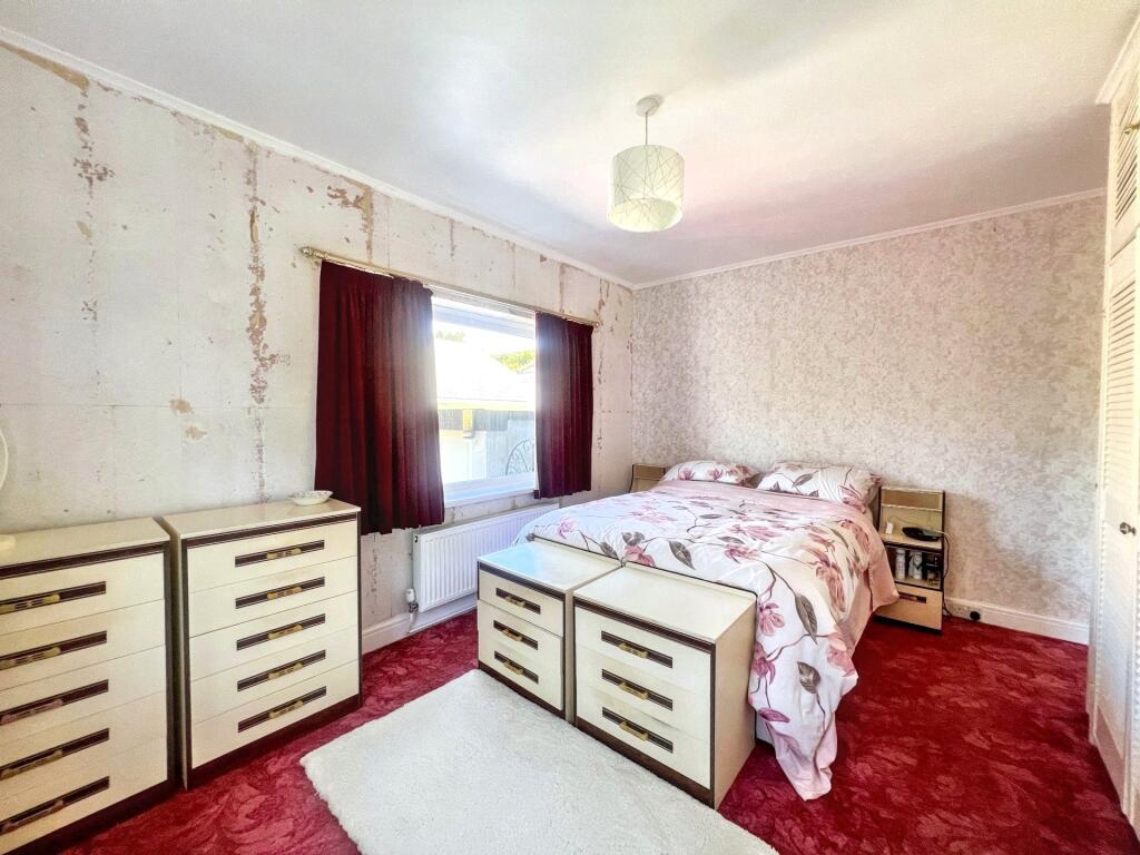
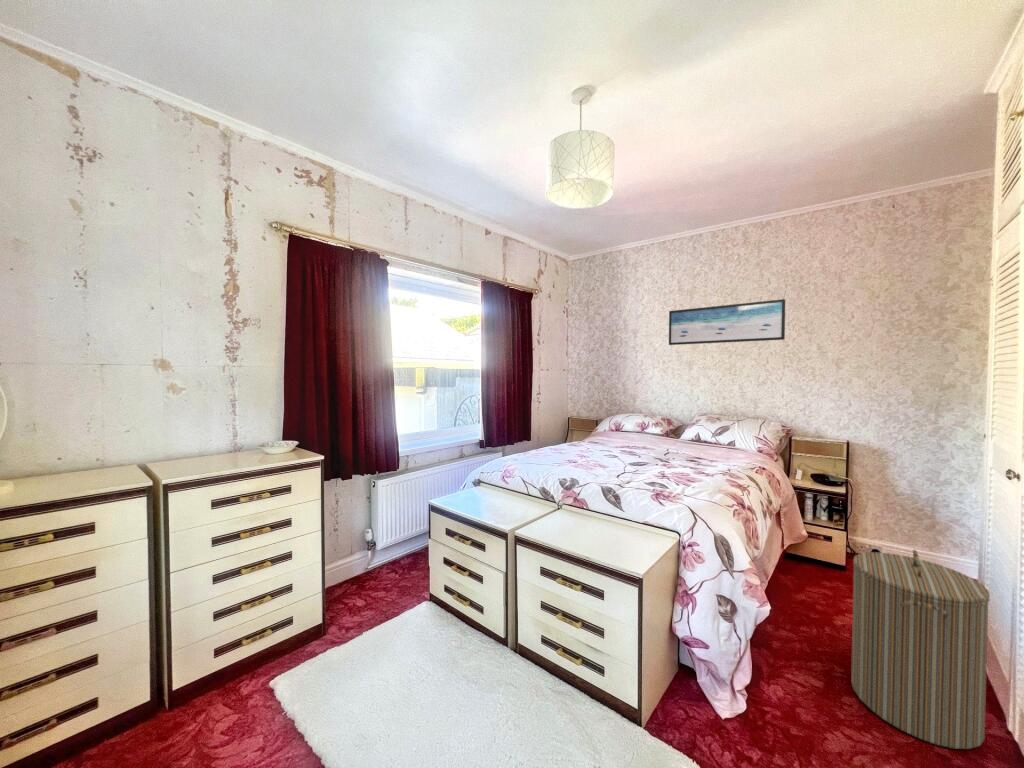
+ wall art [668,298,786,346]
+ laundry hamper [850,549,991,750]
